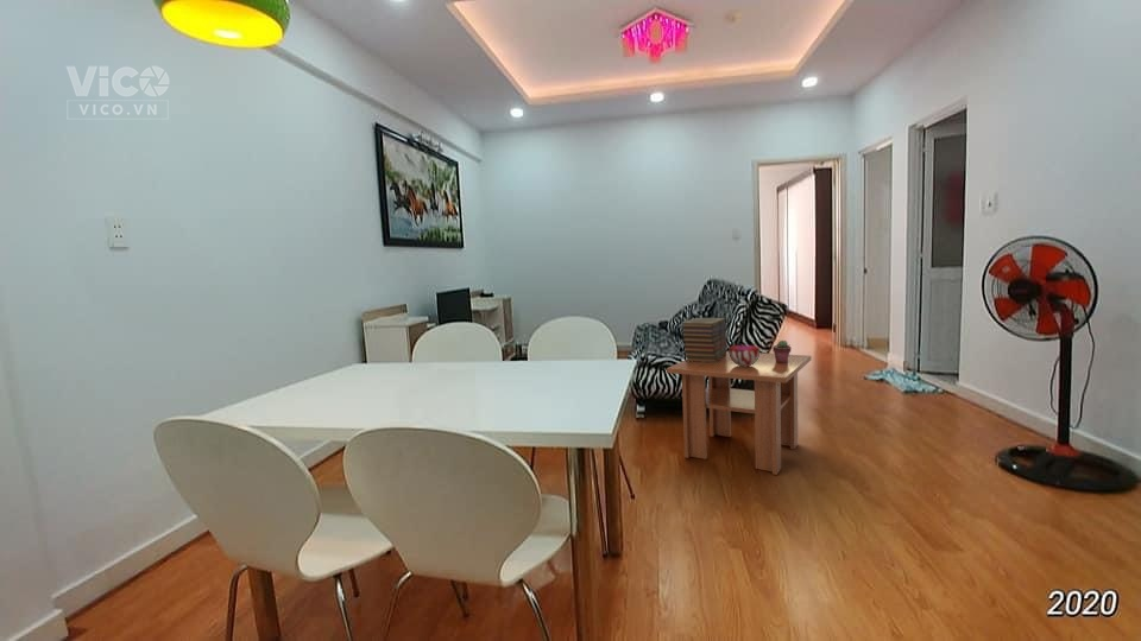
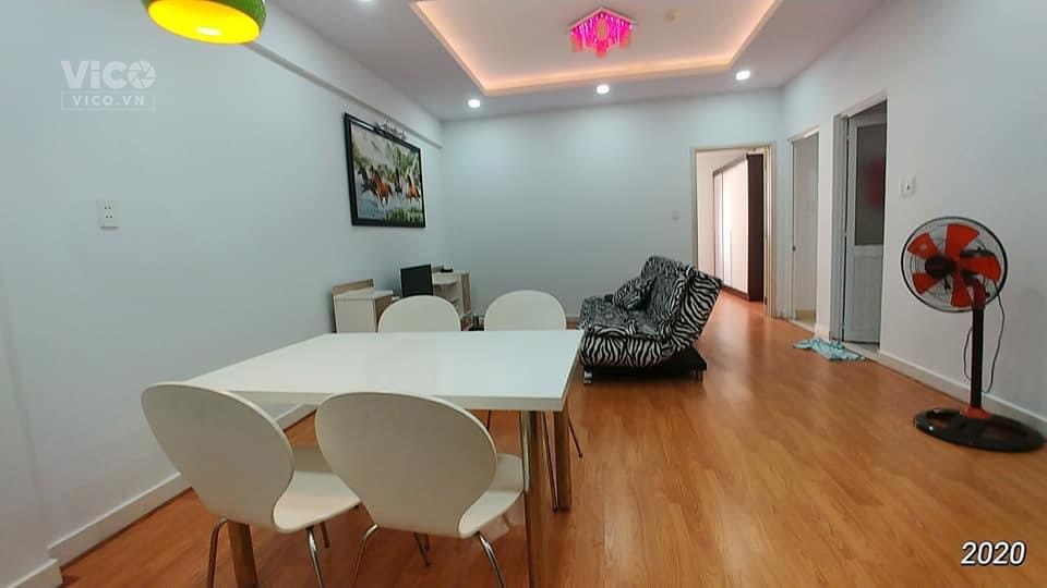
- book stack [681,317,729,363]
- decorative bowl [727,344,761,367]
- potted succulent [771,339,793,363]
- coffee table [666,350,813,476]
